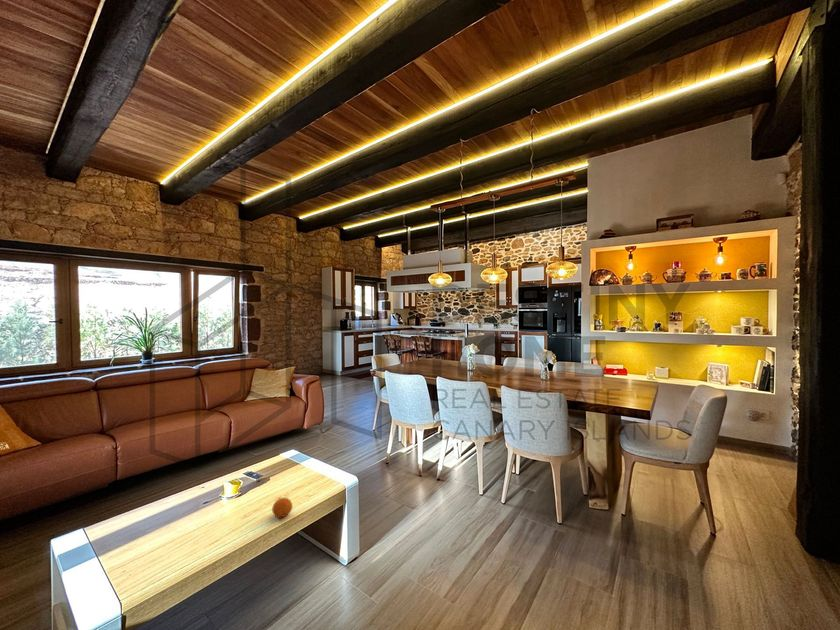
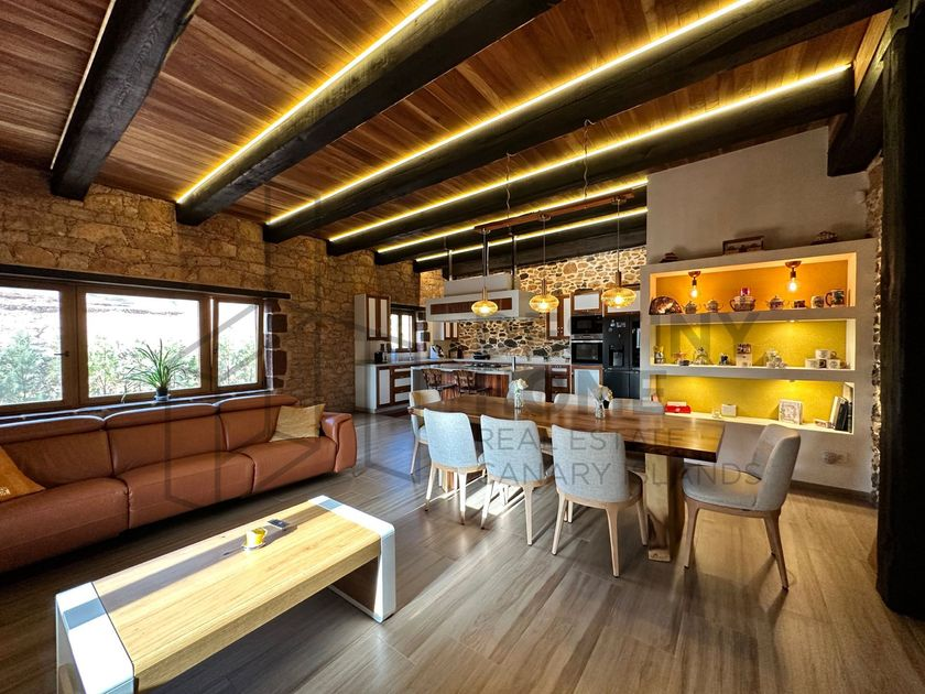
- fruit [271,497,294,519]
